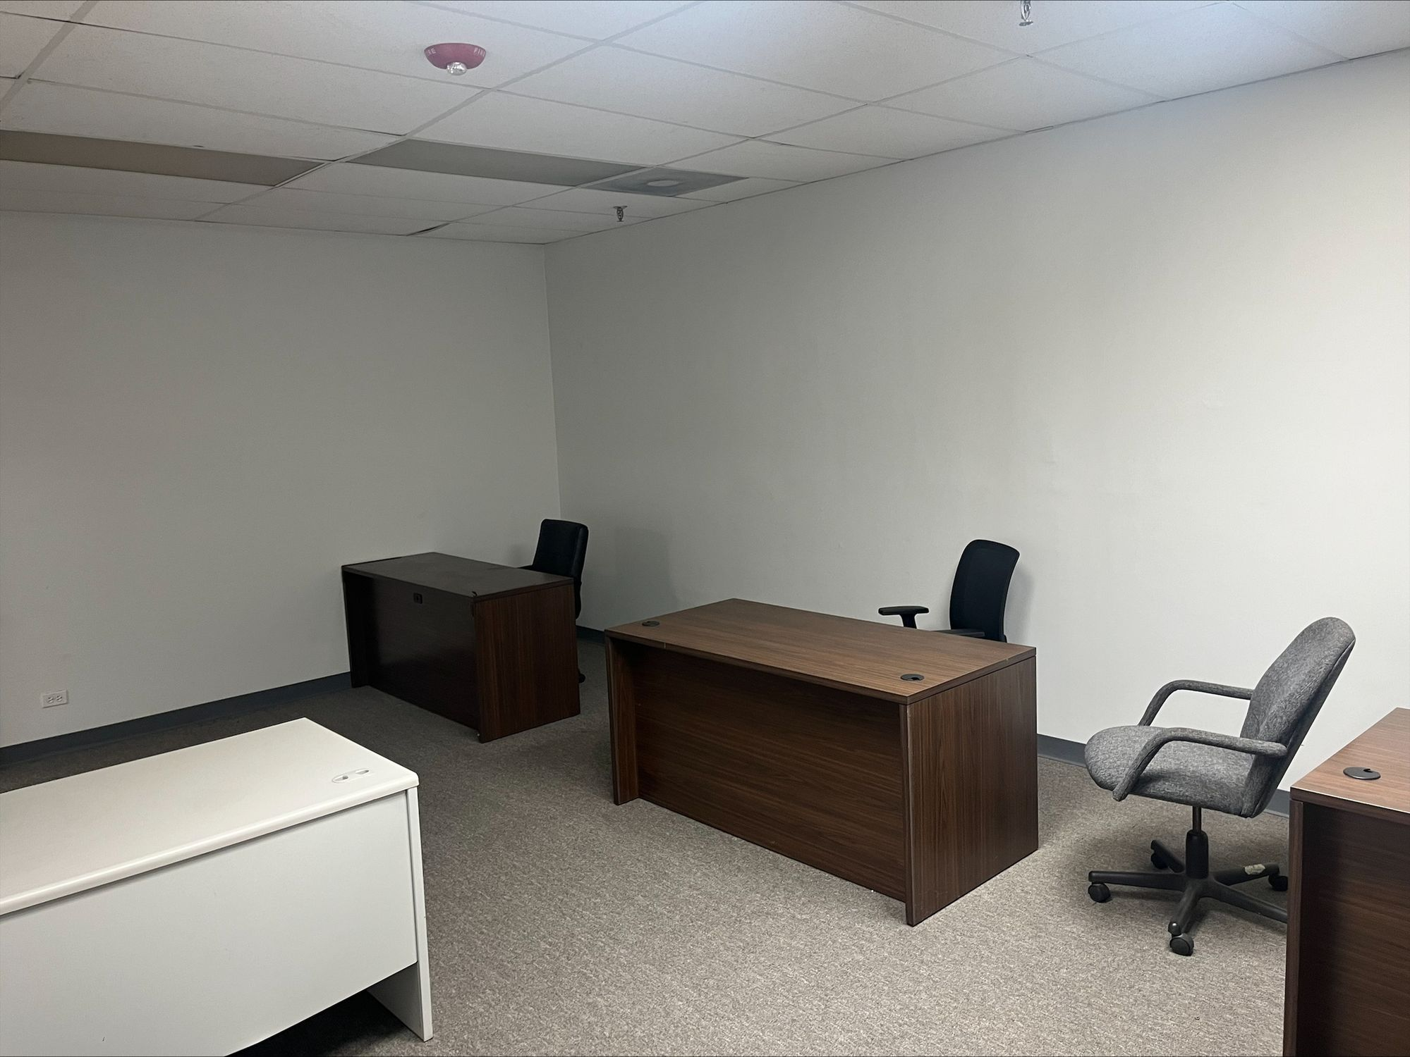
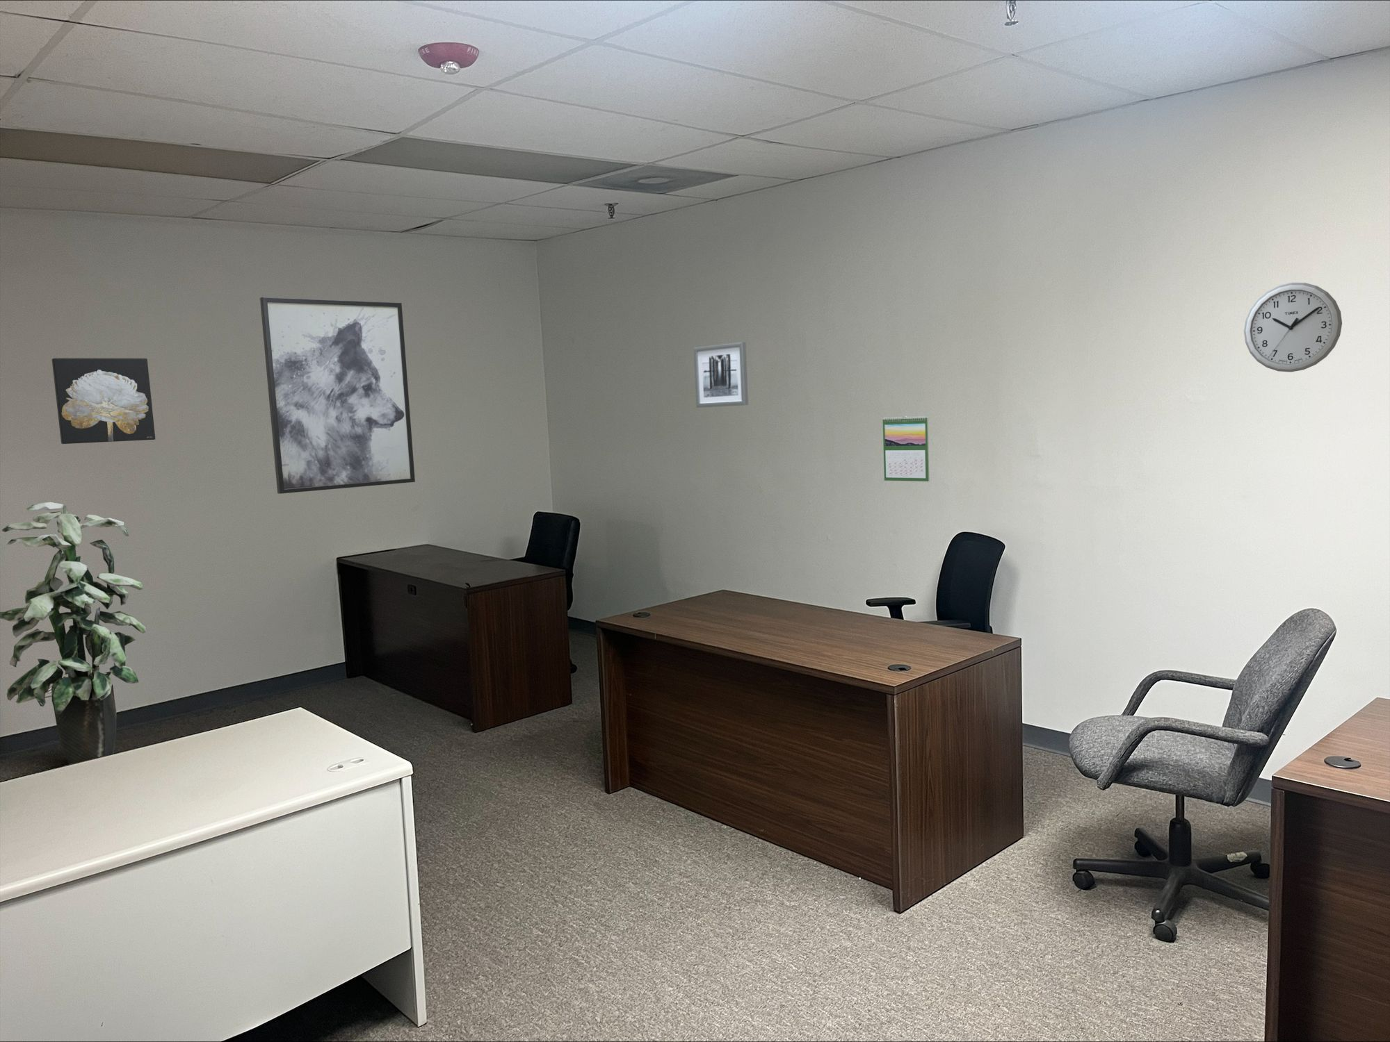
+ wall art [260,297,416,495]
+ calendar [883,416,930,482]
+ wall art [51,358,156,444]
+ wall clock [1243,282,1343,373]
+ indoor plant [0,501,147,765]
+ wall art [693,341,749,408]
